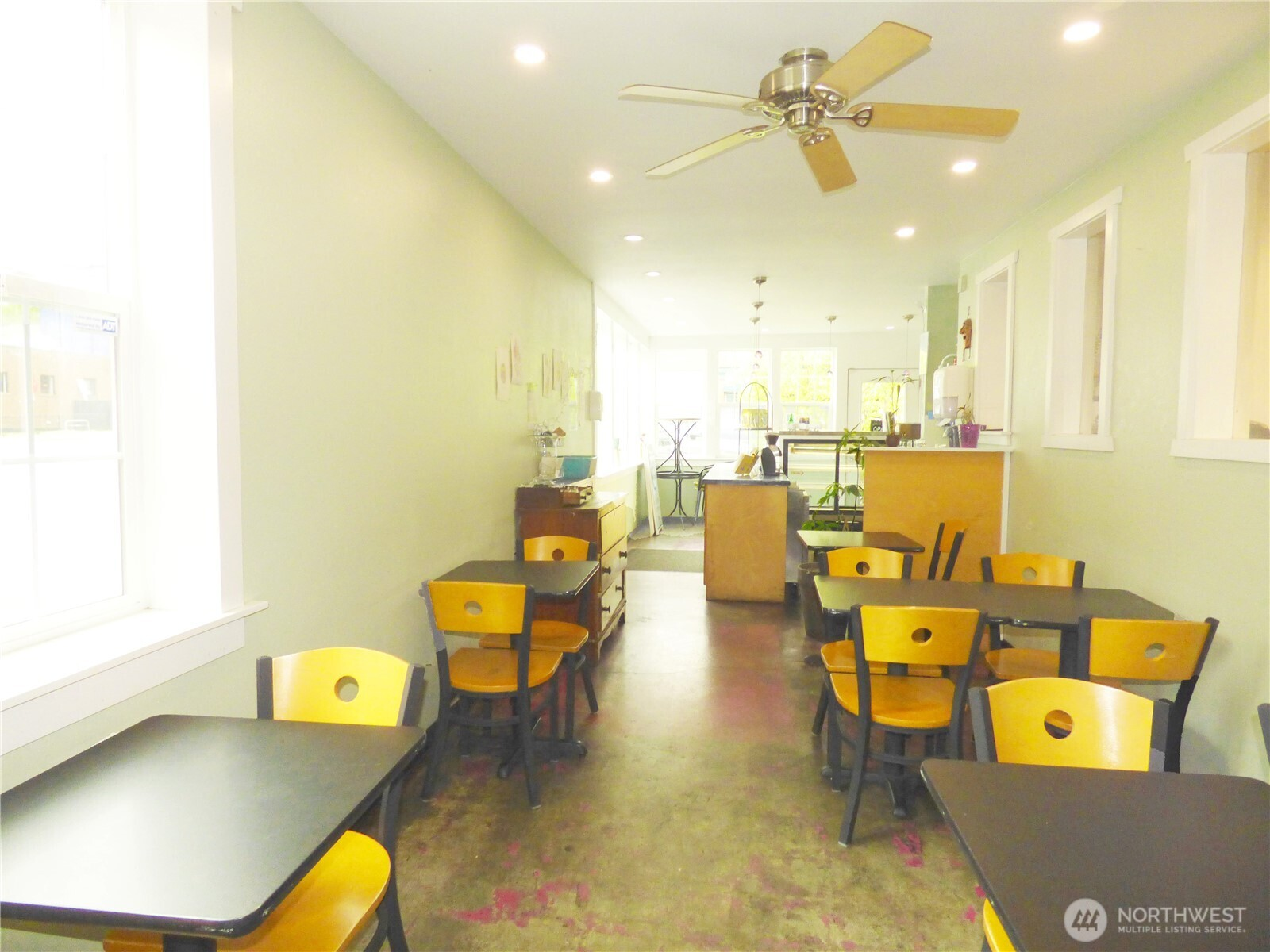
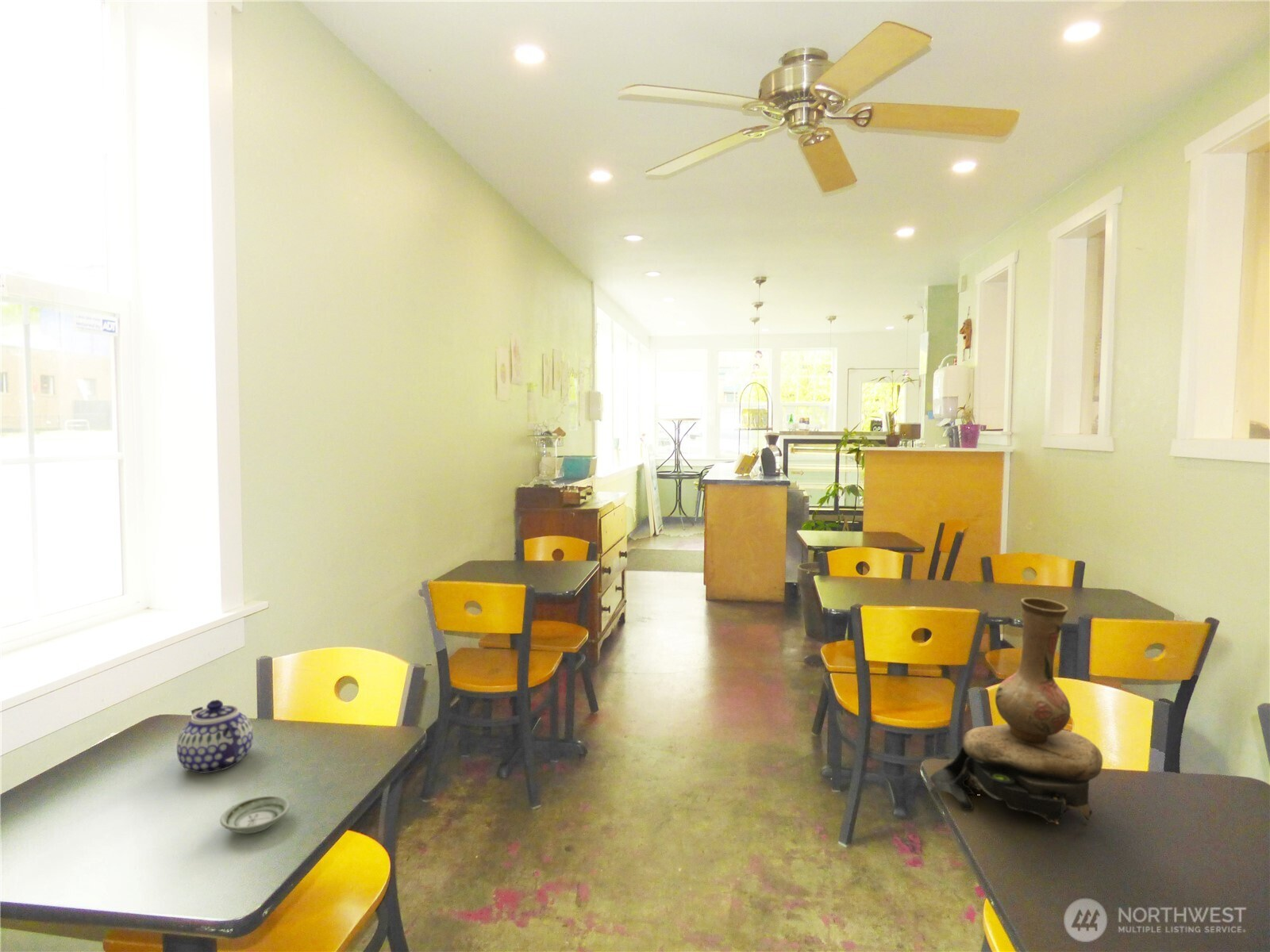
+ teapot [176,699,254,774]
+ vase [929,597,1103,825]
+ saucer [219,795,291,835]
